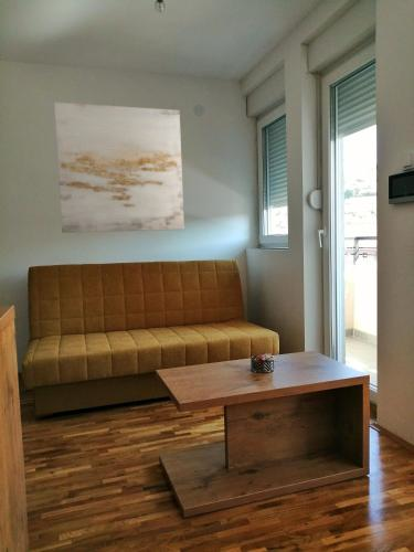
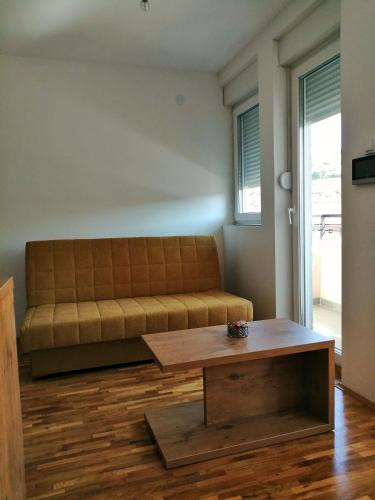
- wall art [53,102,185,234]
